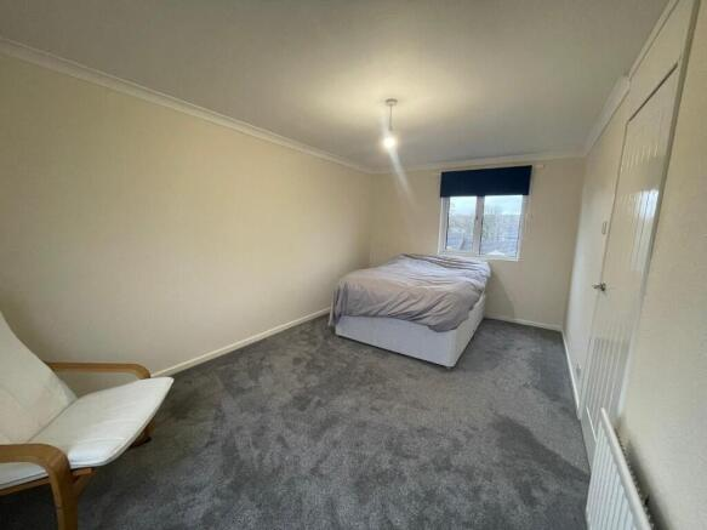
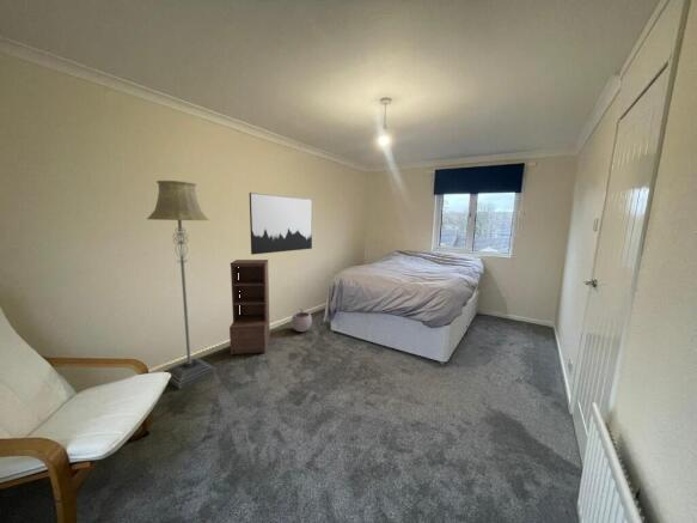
+ plant pot [291,308,313,333]
+ wall art [249,191,313,256]
+ bookshelf [228,259,271,357]
+ floor lamp [146,180,216,390]
